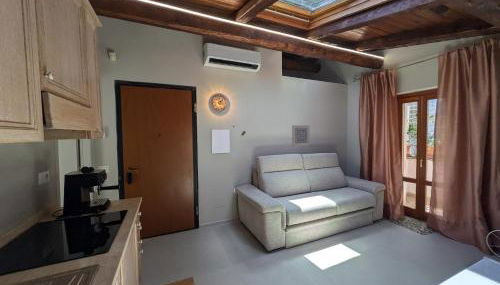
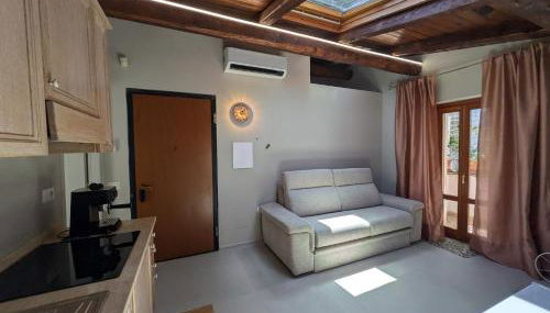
- wall art [291,124,311,147]
